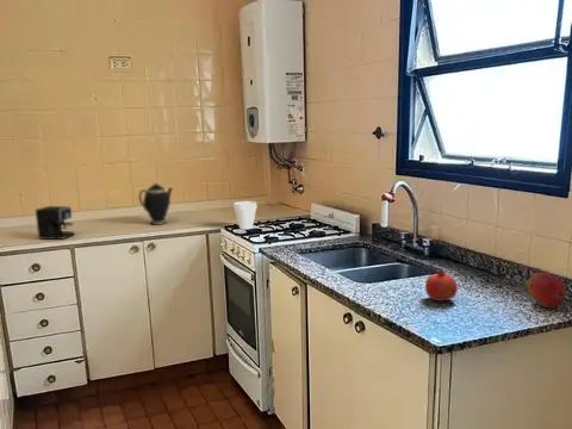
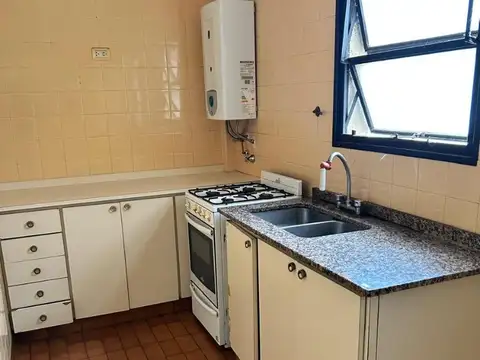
- coffee maker [35,205,75,241]
- fruit [527,272,567,309]
- cup [232,200,257,230]
- teapot [137,180,174,226]
- fruit [424,268,459,303]
